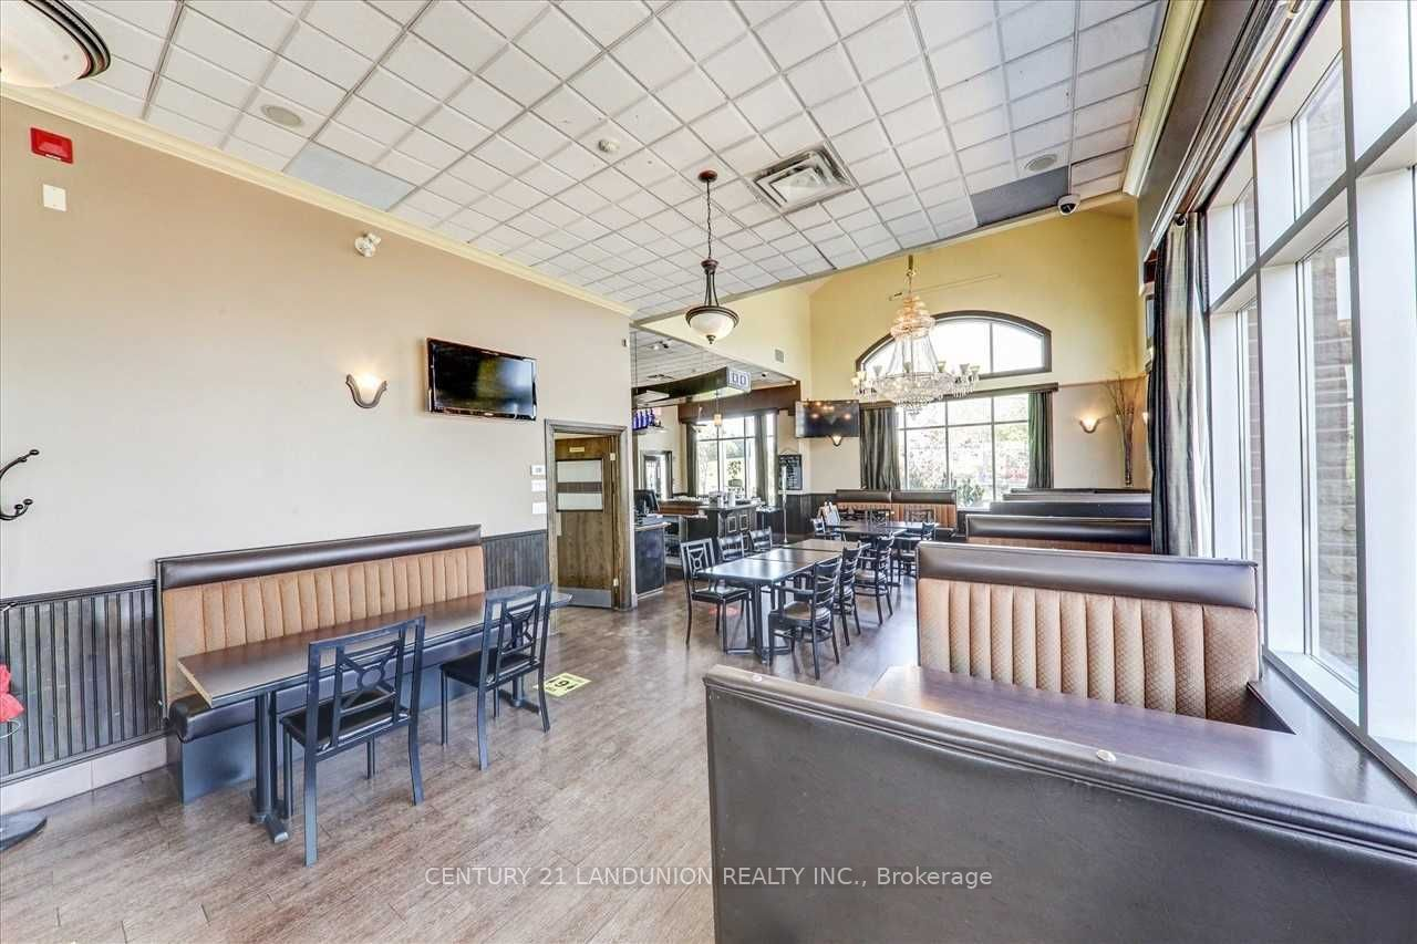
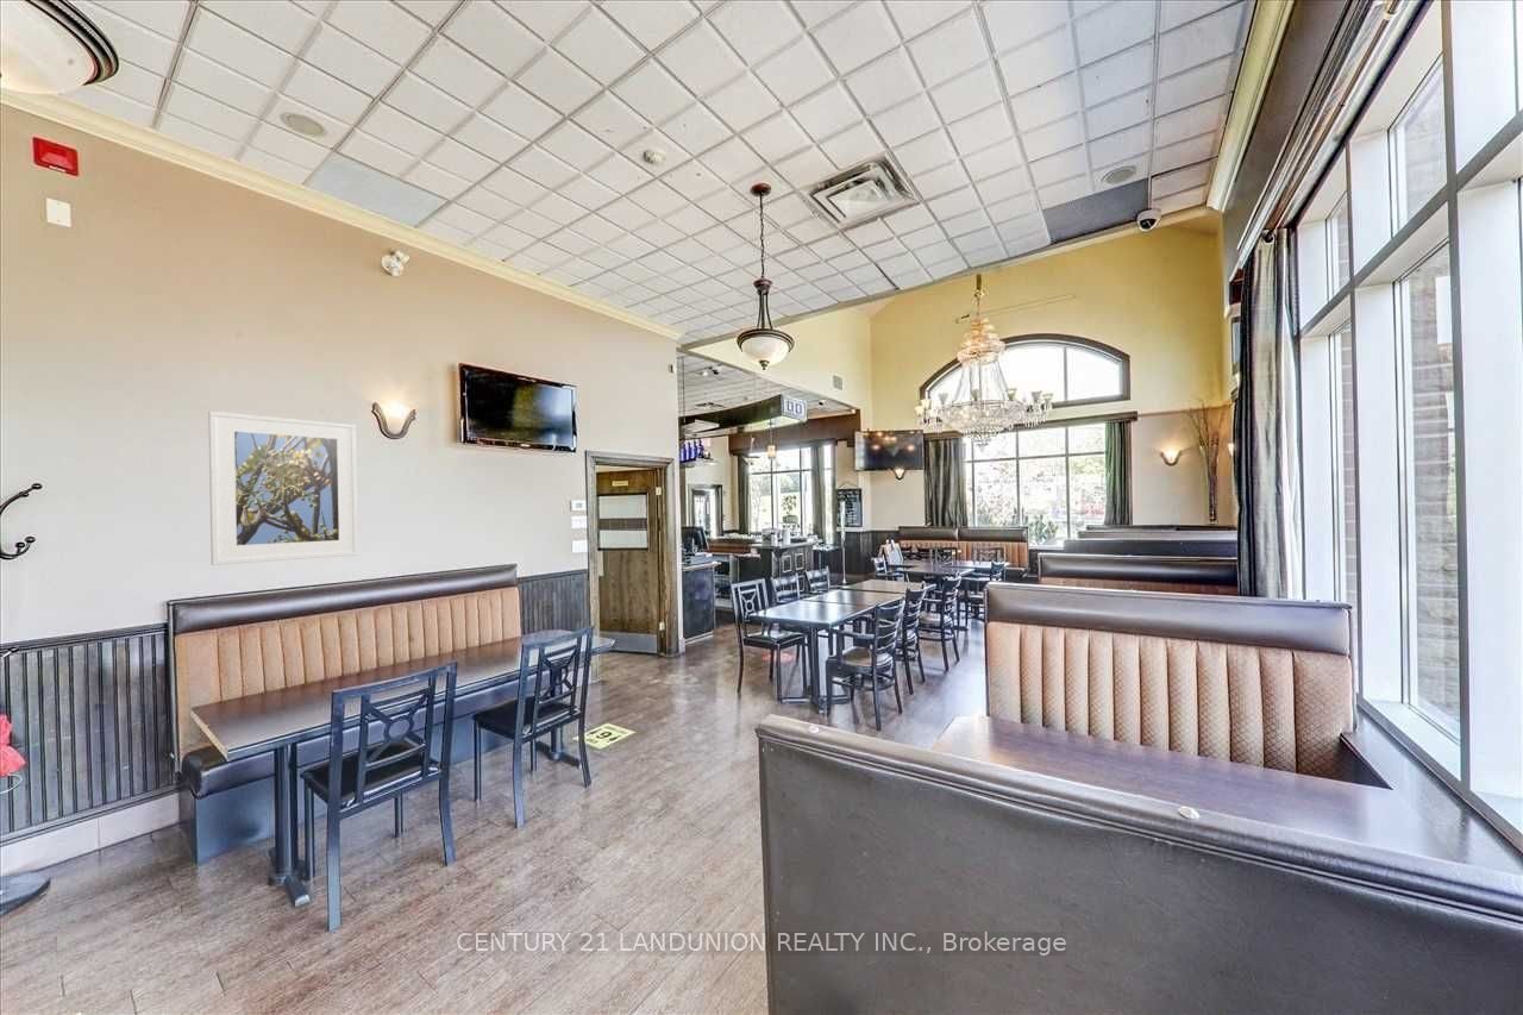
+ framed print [207,409,359,566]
